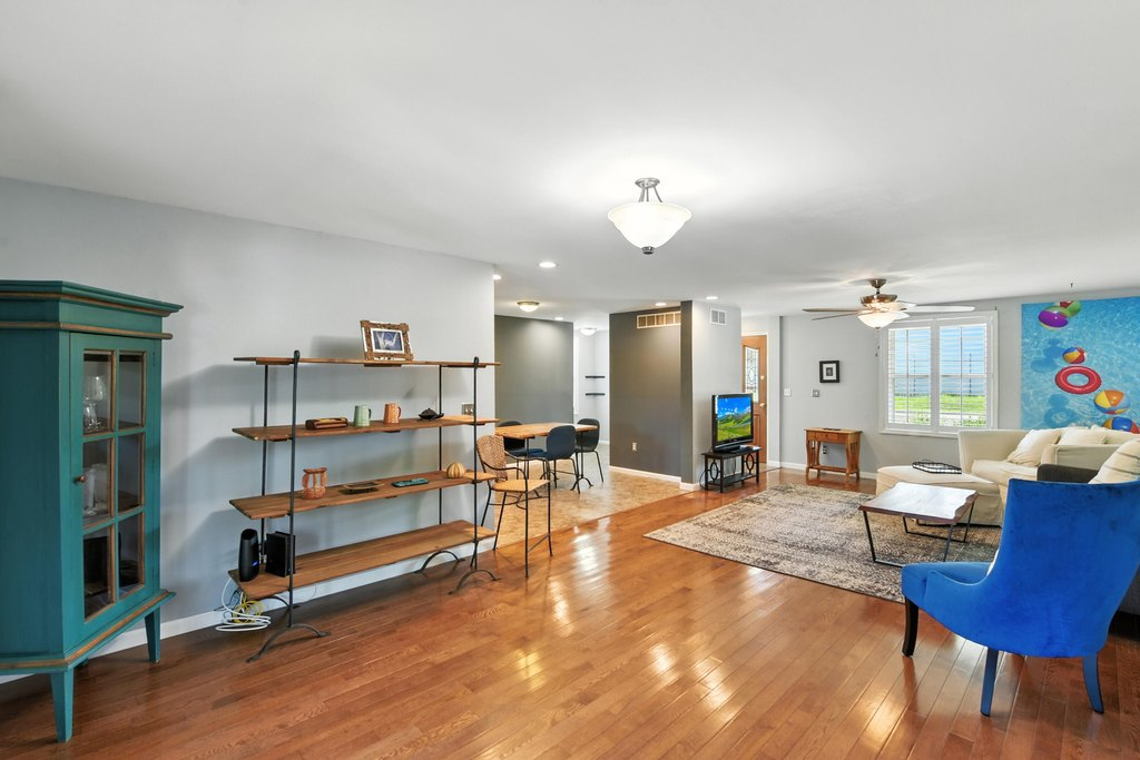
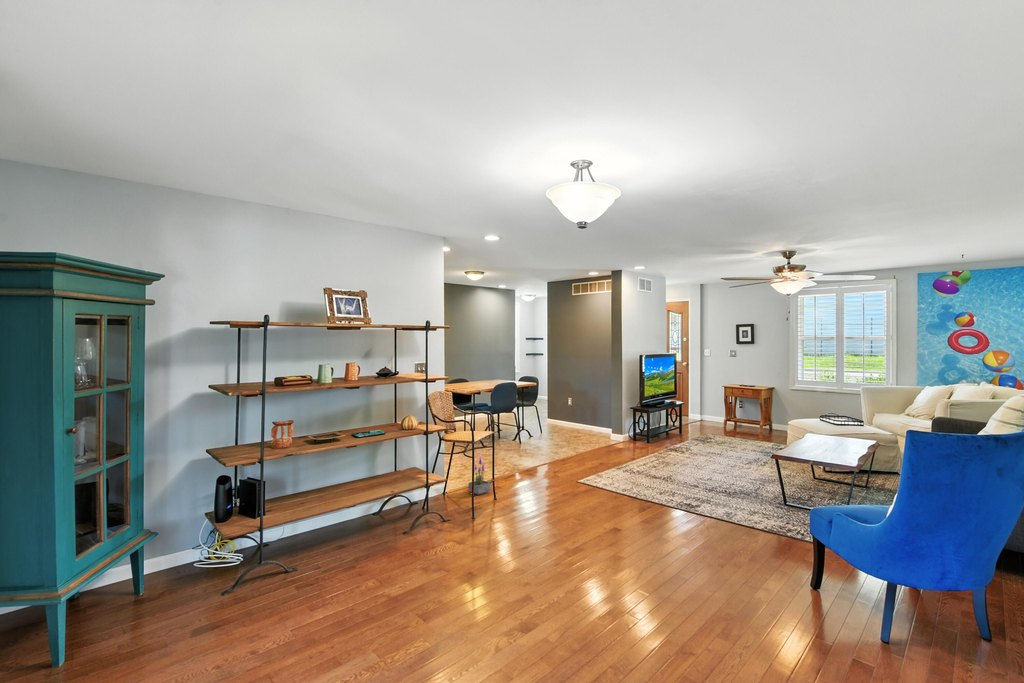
+ potted plant [468,454,492,496]
